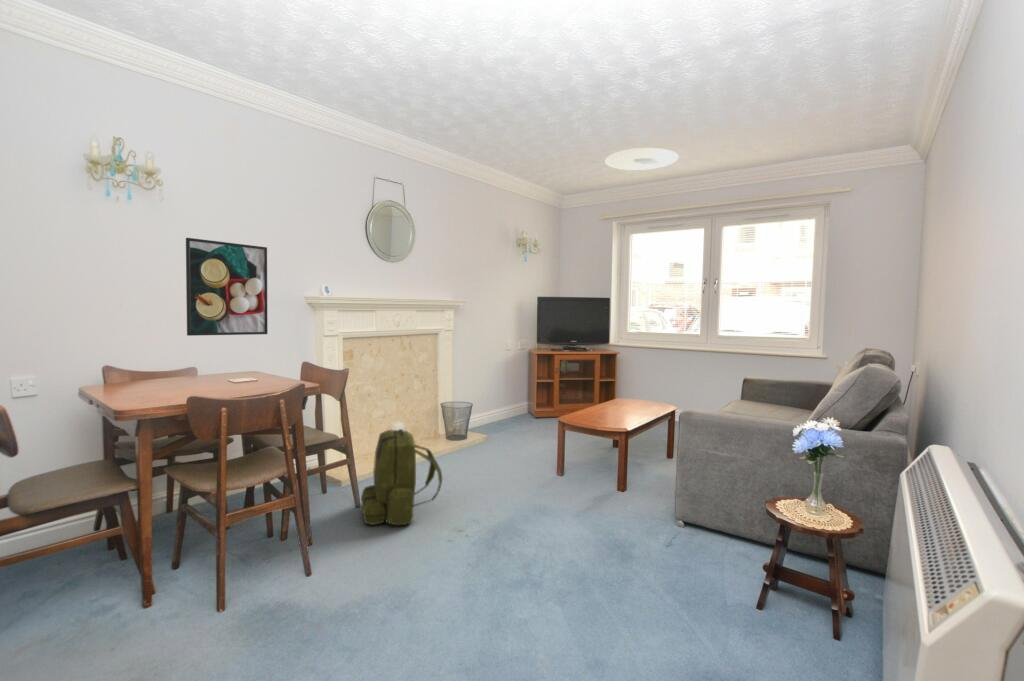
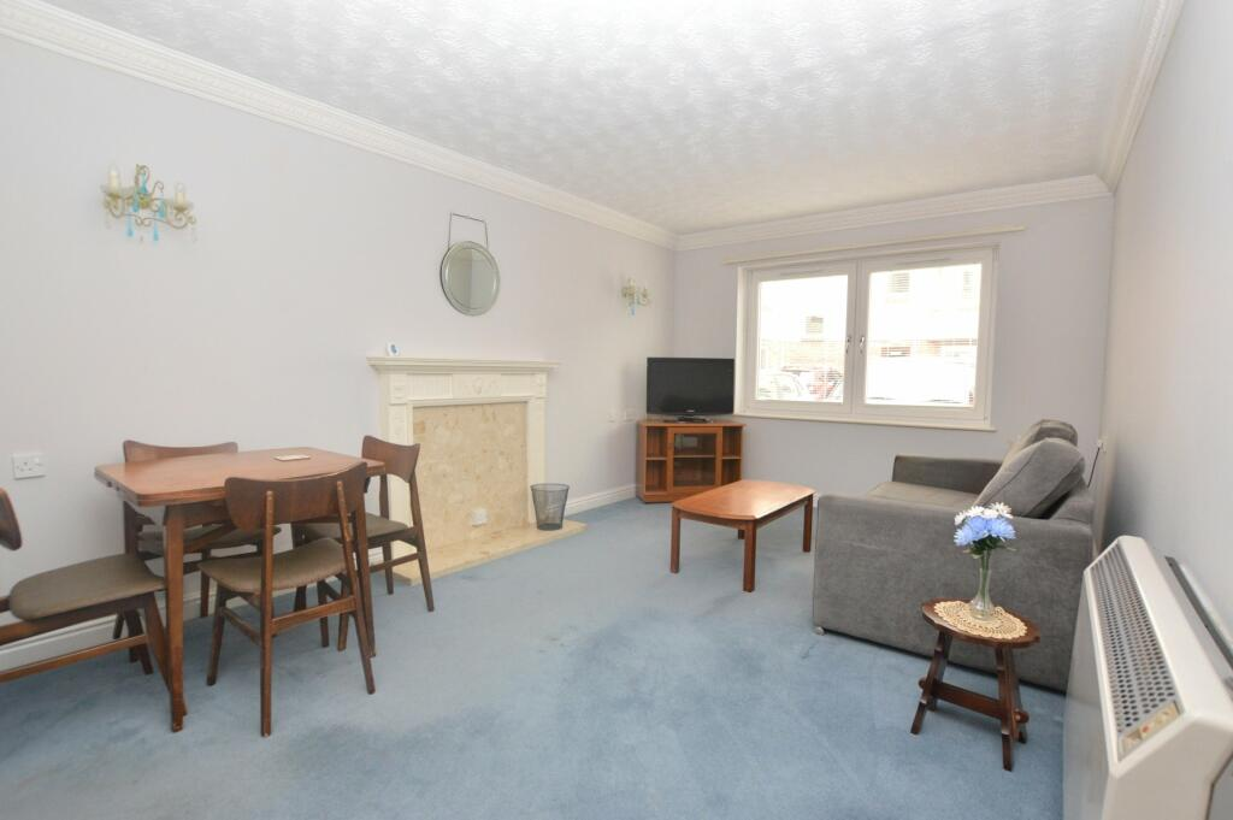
- ceiling light [604,147,680,172]
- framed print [185,237,269,337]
- backpack [360,428,444,526]
